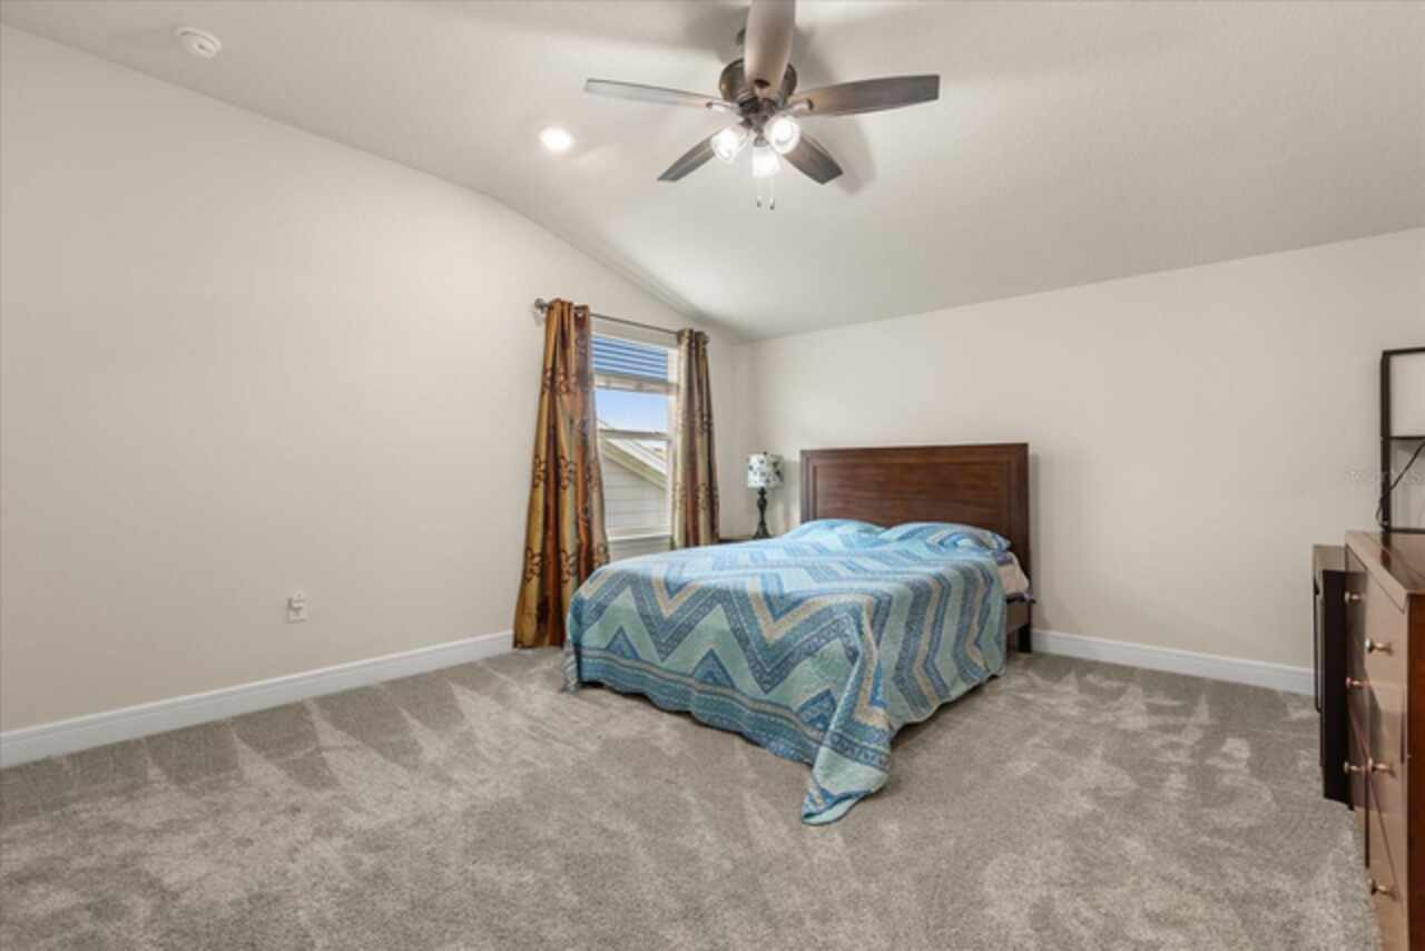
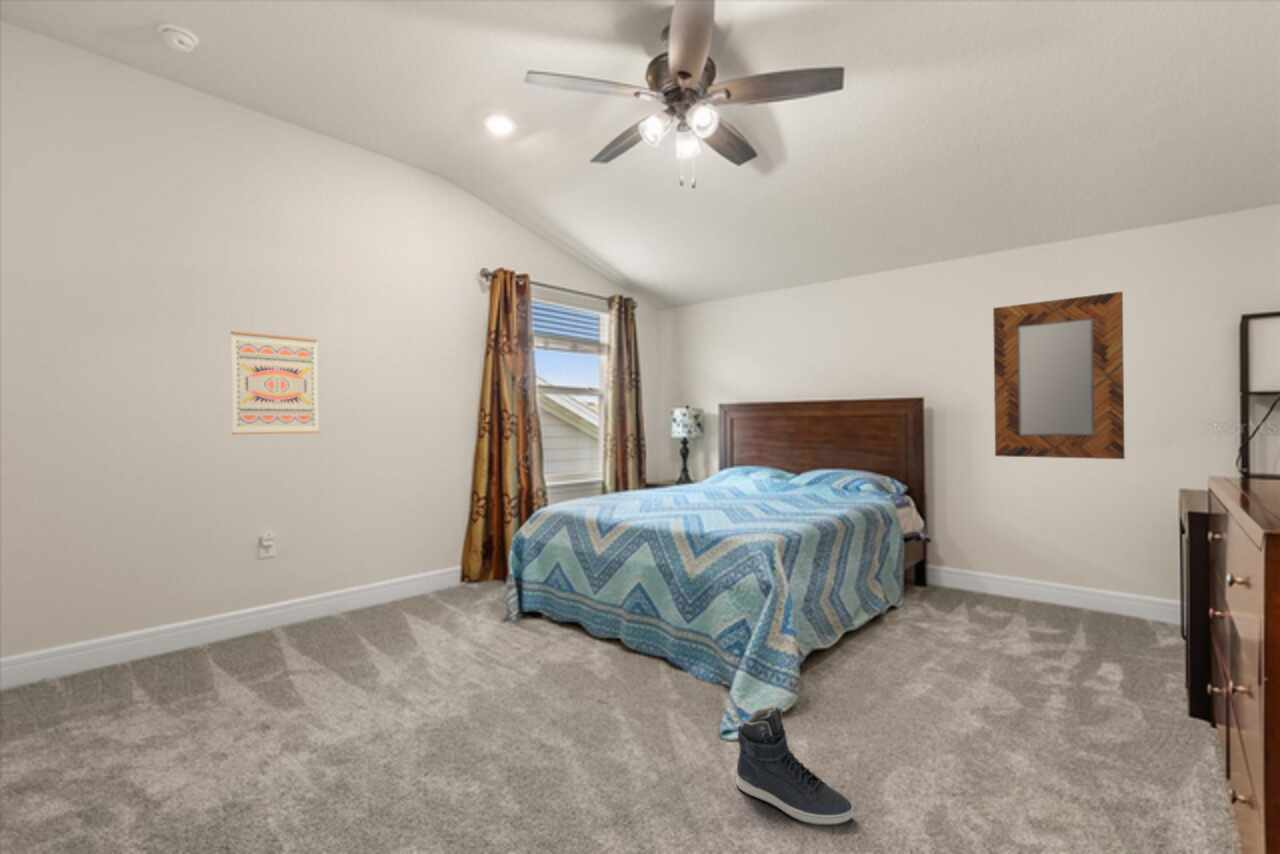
+ home mirror [992,291,1126,460]
+ sneaker [735,705,854,826]
+ wall art [230,330,320,436]
